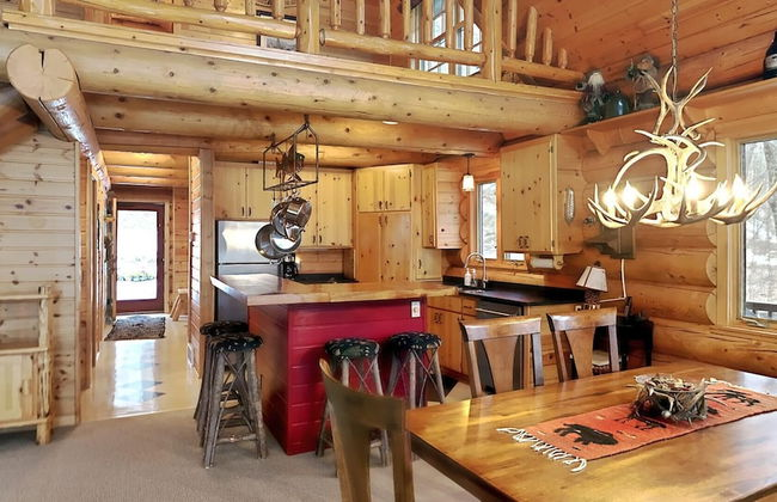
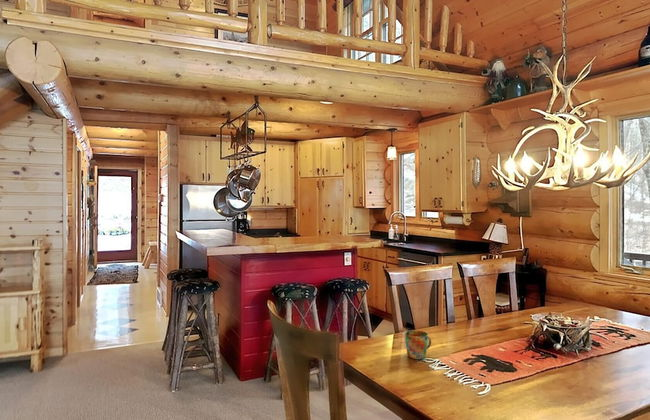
+ mug [404,329,432,360]
